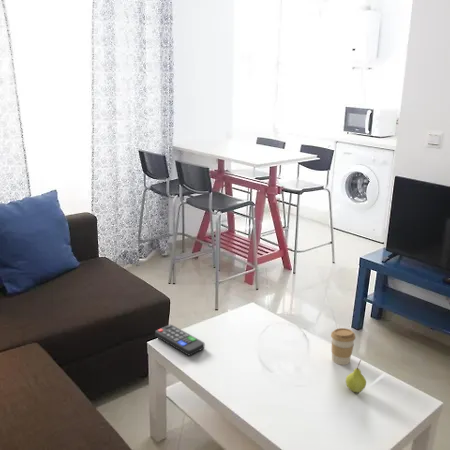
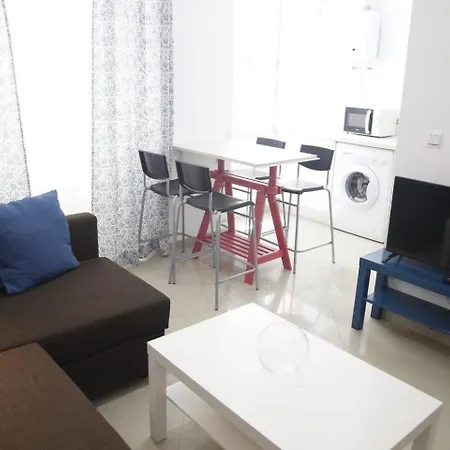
- coffee cup [330,327,356,366]
- remote control [154,324,205,357]
- fruit [345,359,367,393]
